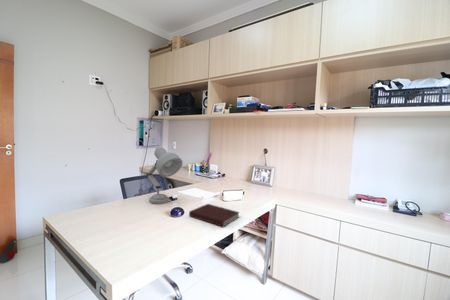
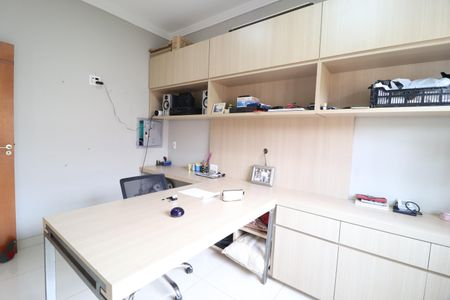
- desk lamp [146,146,183,205]
- notebook [188,203,241,228]
